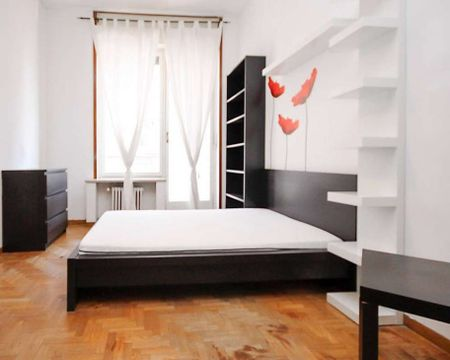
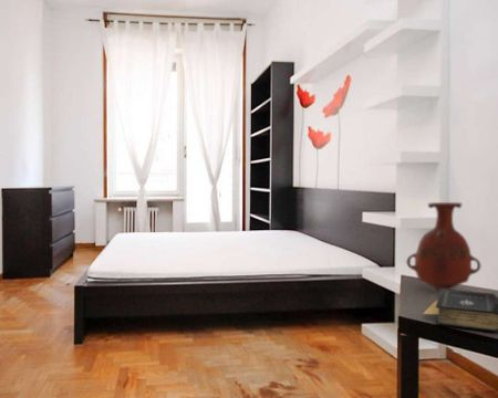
+ vase [405,201,481,293]
+ book [422,289,498,333]
